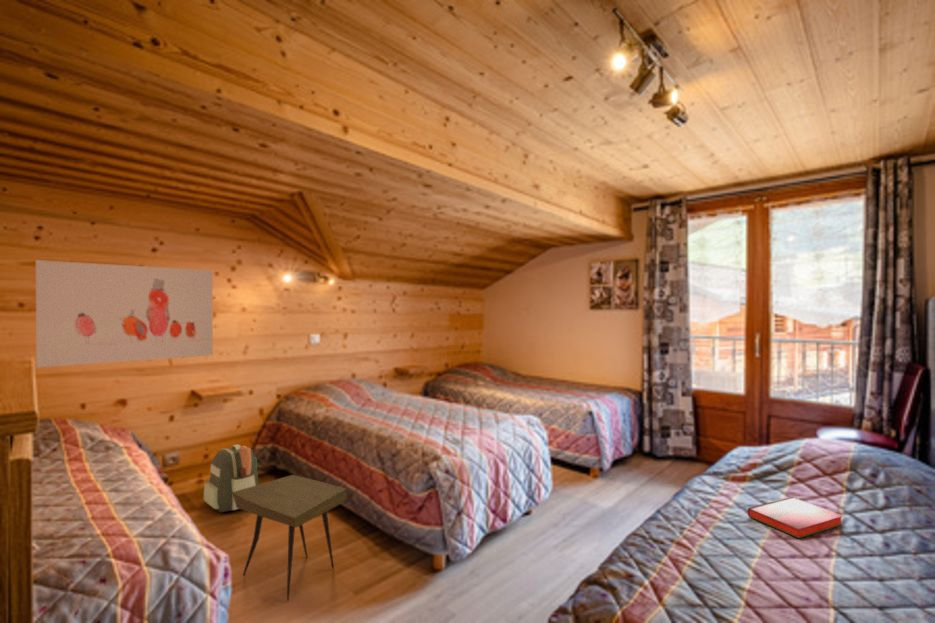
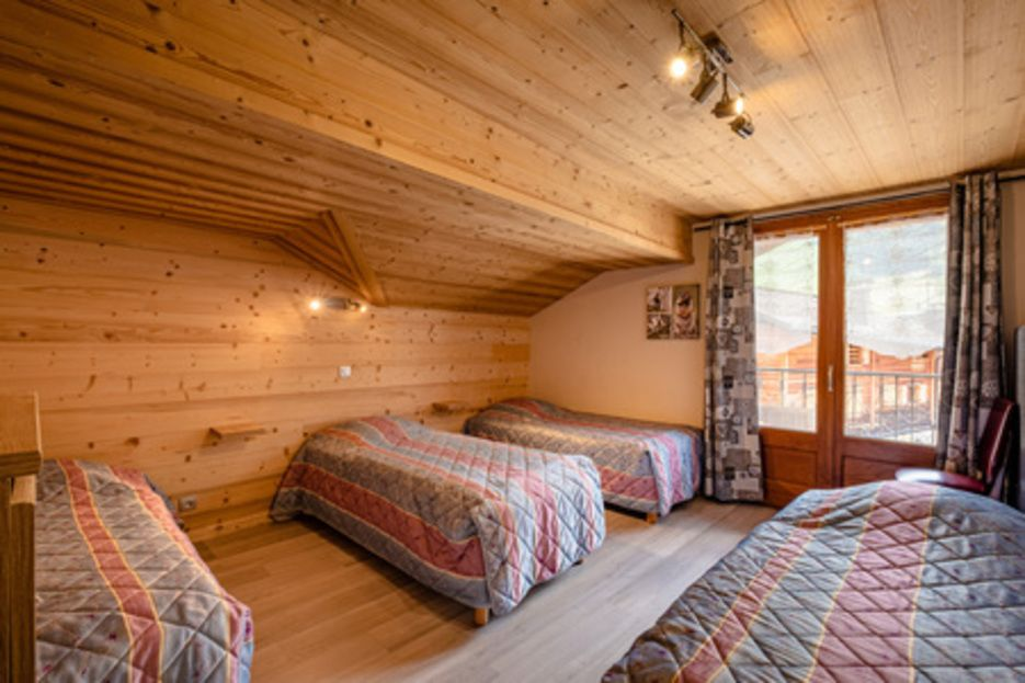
- side table [232,474,347,602]
- hardback book [747,496,844,539]
- wall art [35,259,214,369]
- backpack [203,443,259,513]
